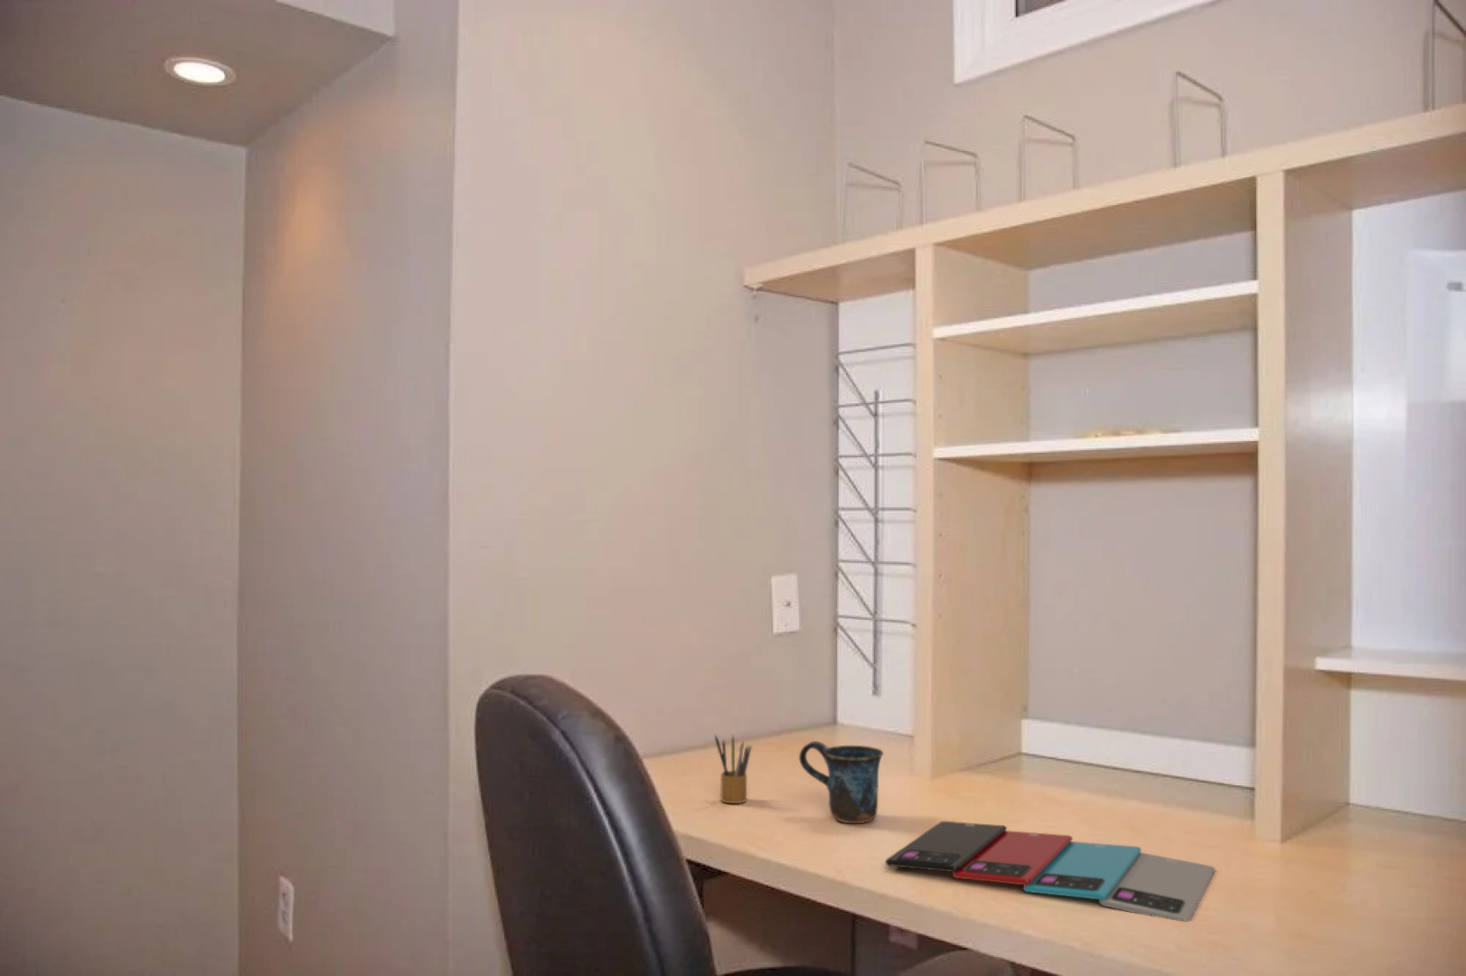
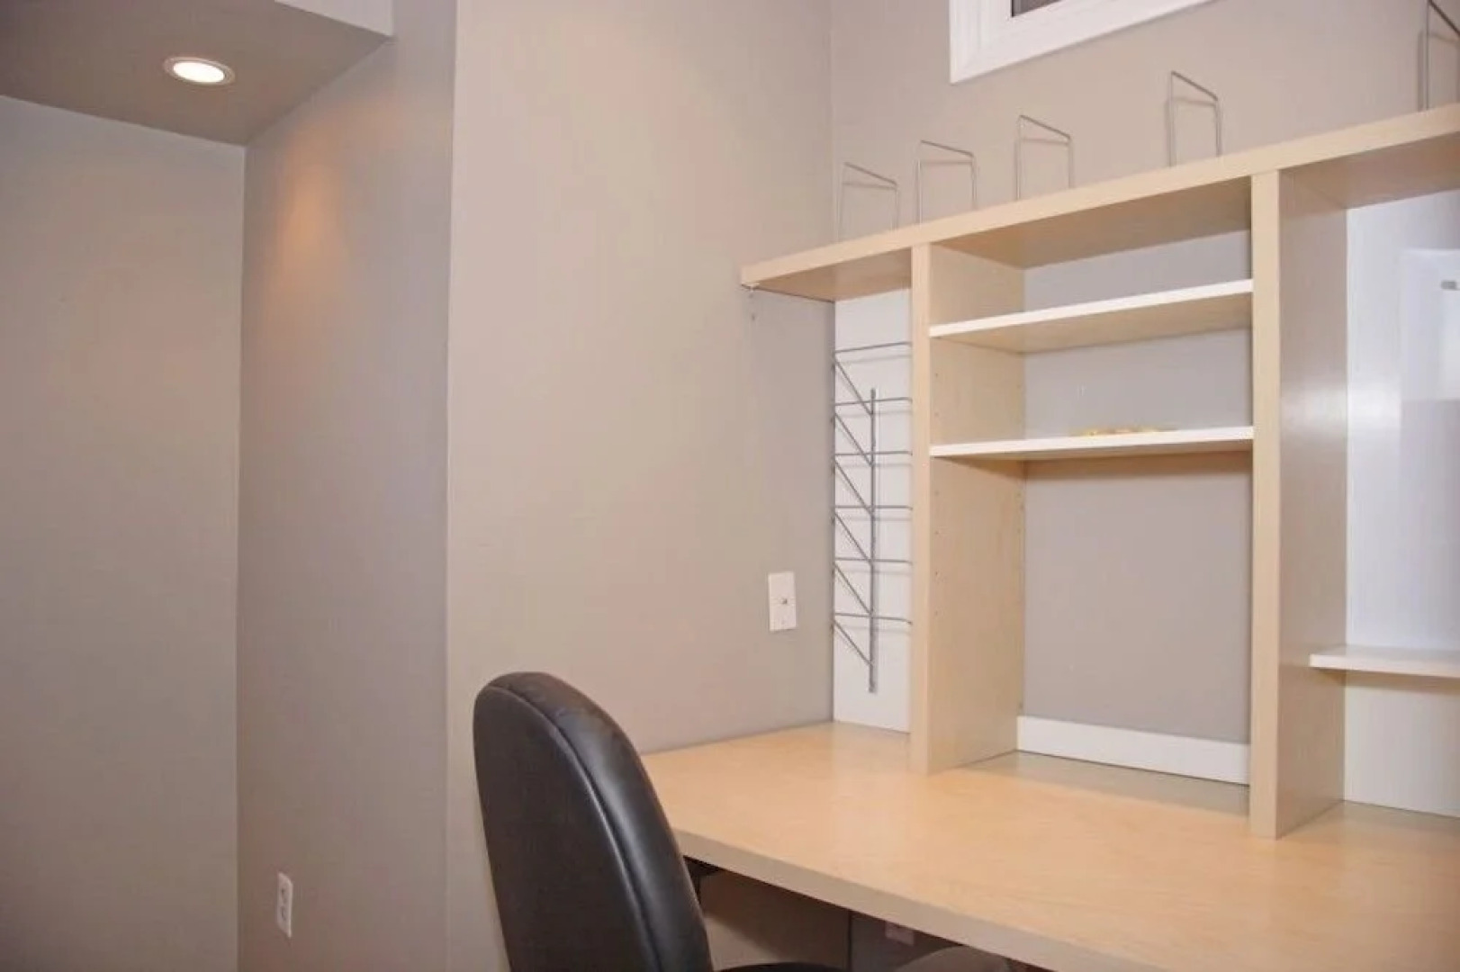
- pencil box [714,733,753,804]
- mug [798,740,884,825]
- smartphone [884,820,1217,923]
